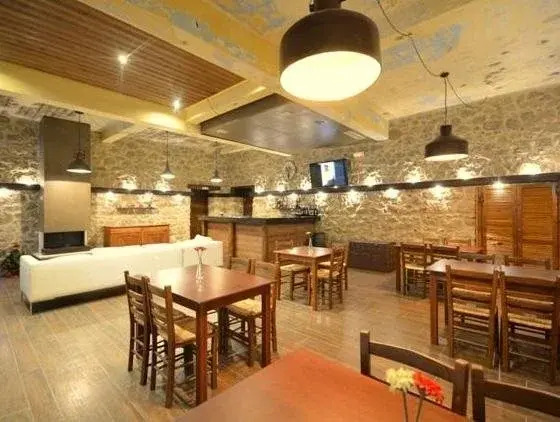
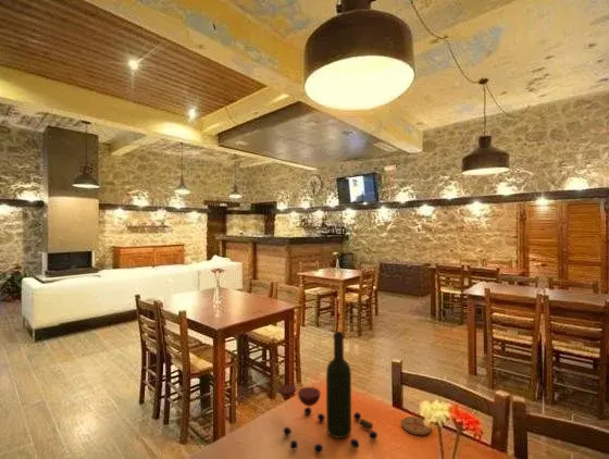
+ wine bottle [277,331,378,455]
+ coaster [400,415,432,436]
